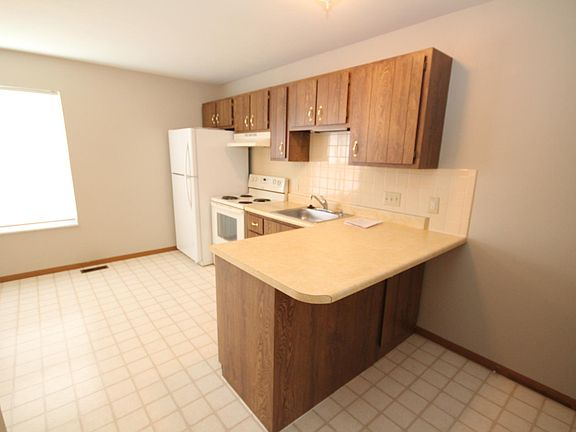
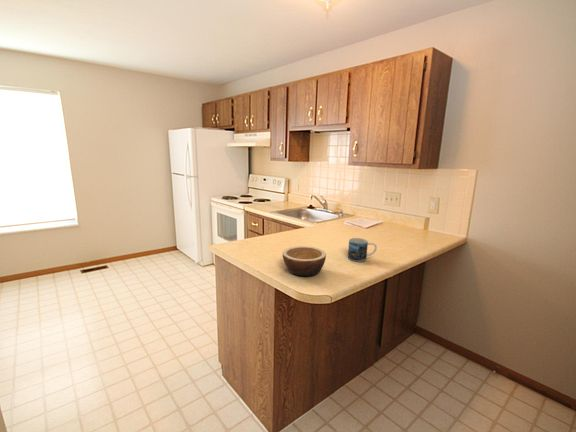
+ mug [347,237,378,263]
+ bowl [282,245,327,277]
